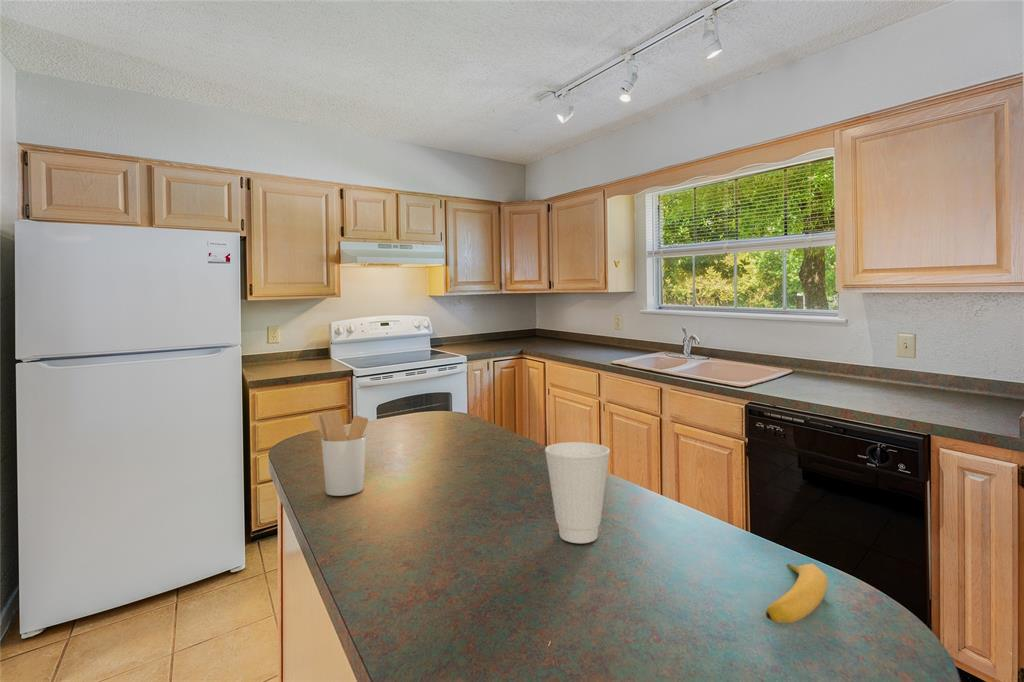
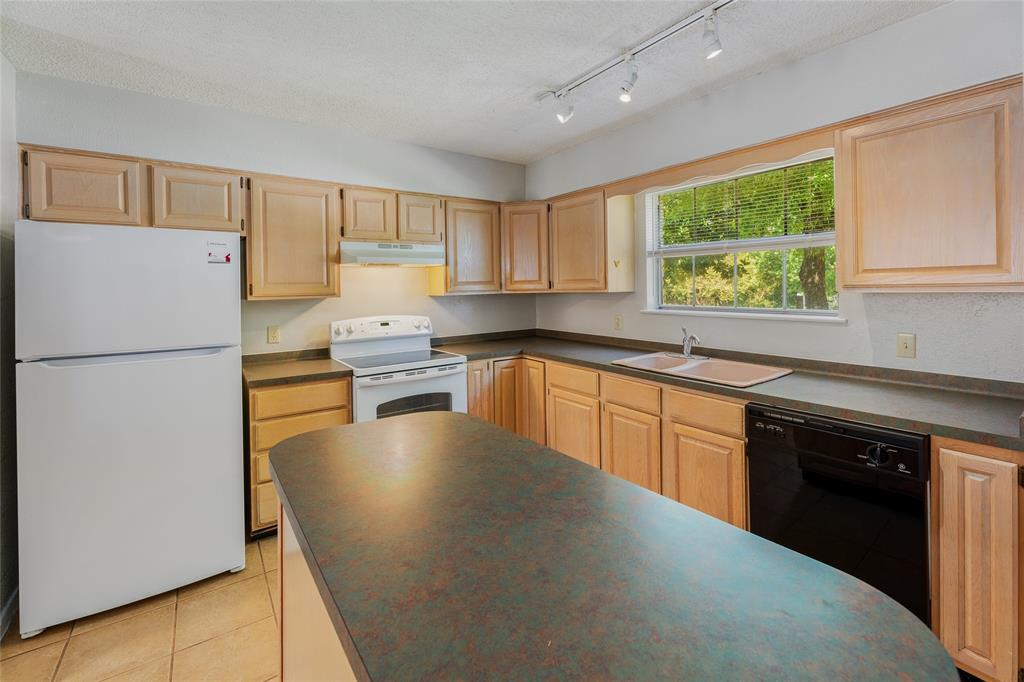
- banana [765,563,829,624]
- cup [544,441,611,544]
- utensil holder [308,410,369,497]
